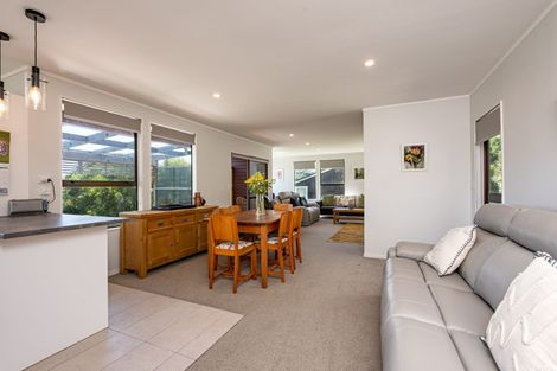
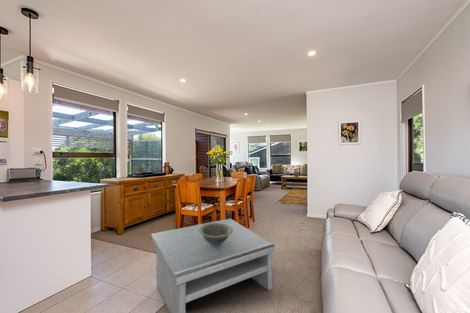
+ decorative bowl [199,223,233,245]
+ coffee table [150,218,276,313]
